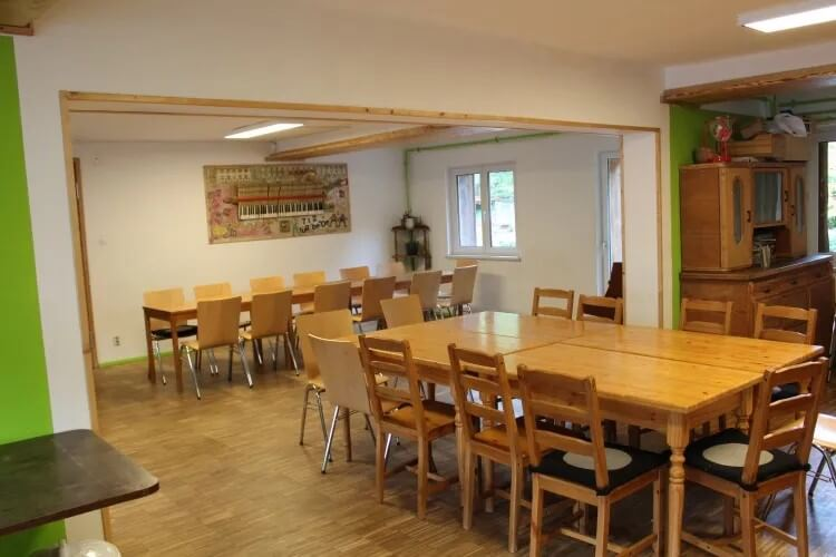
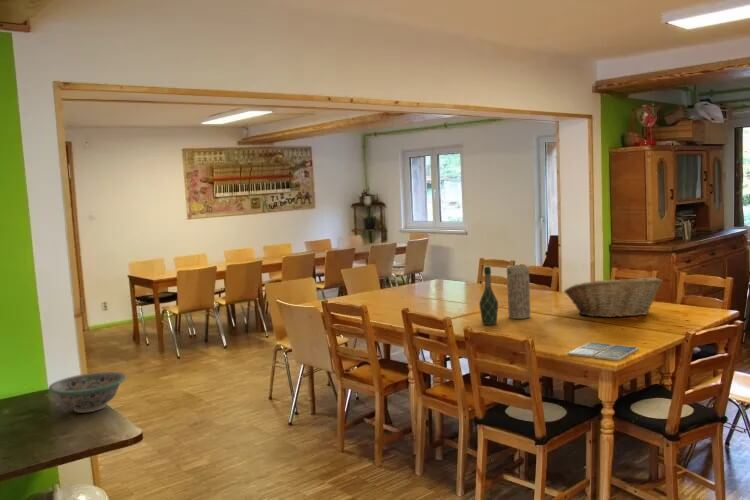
+ vase [506,264,531,320]
+ decorative bowl [47,371,127,414]
+ drink coaster [567,341,640,362]
+ wine bottle [478,266,499,326]
+ fruit basket [563,277,663,318]
